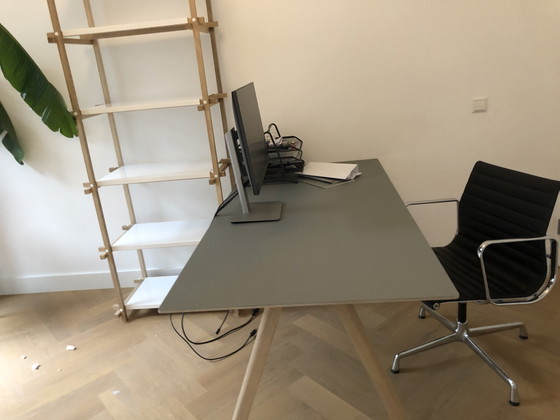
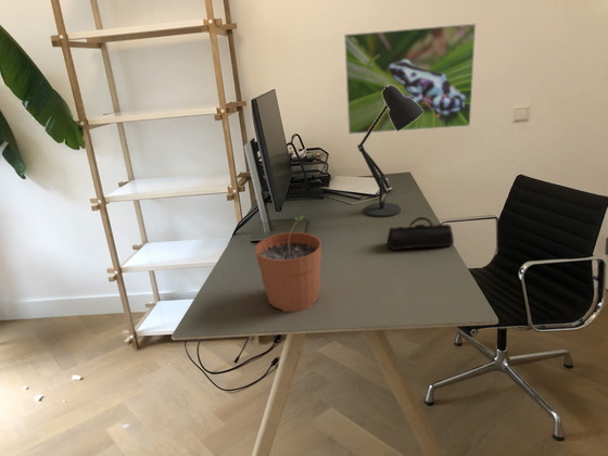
+ plant pot [254,215,322,313]
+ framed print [343,22,477,136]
+ desk lamp [356,85,423,218]
+ pencil case [385,216,455,251]
